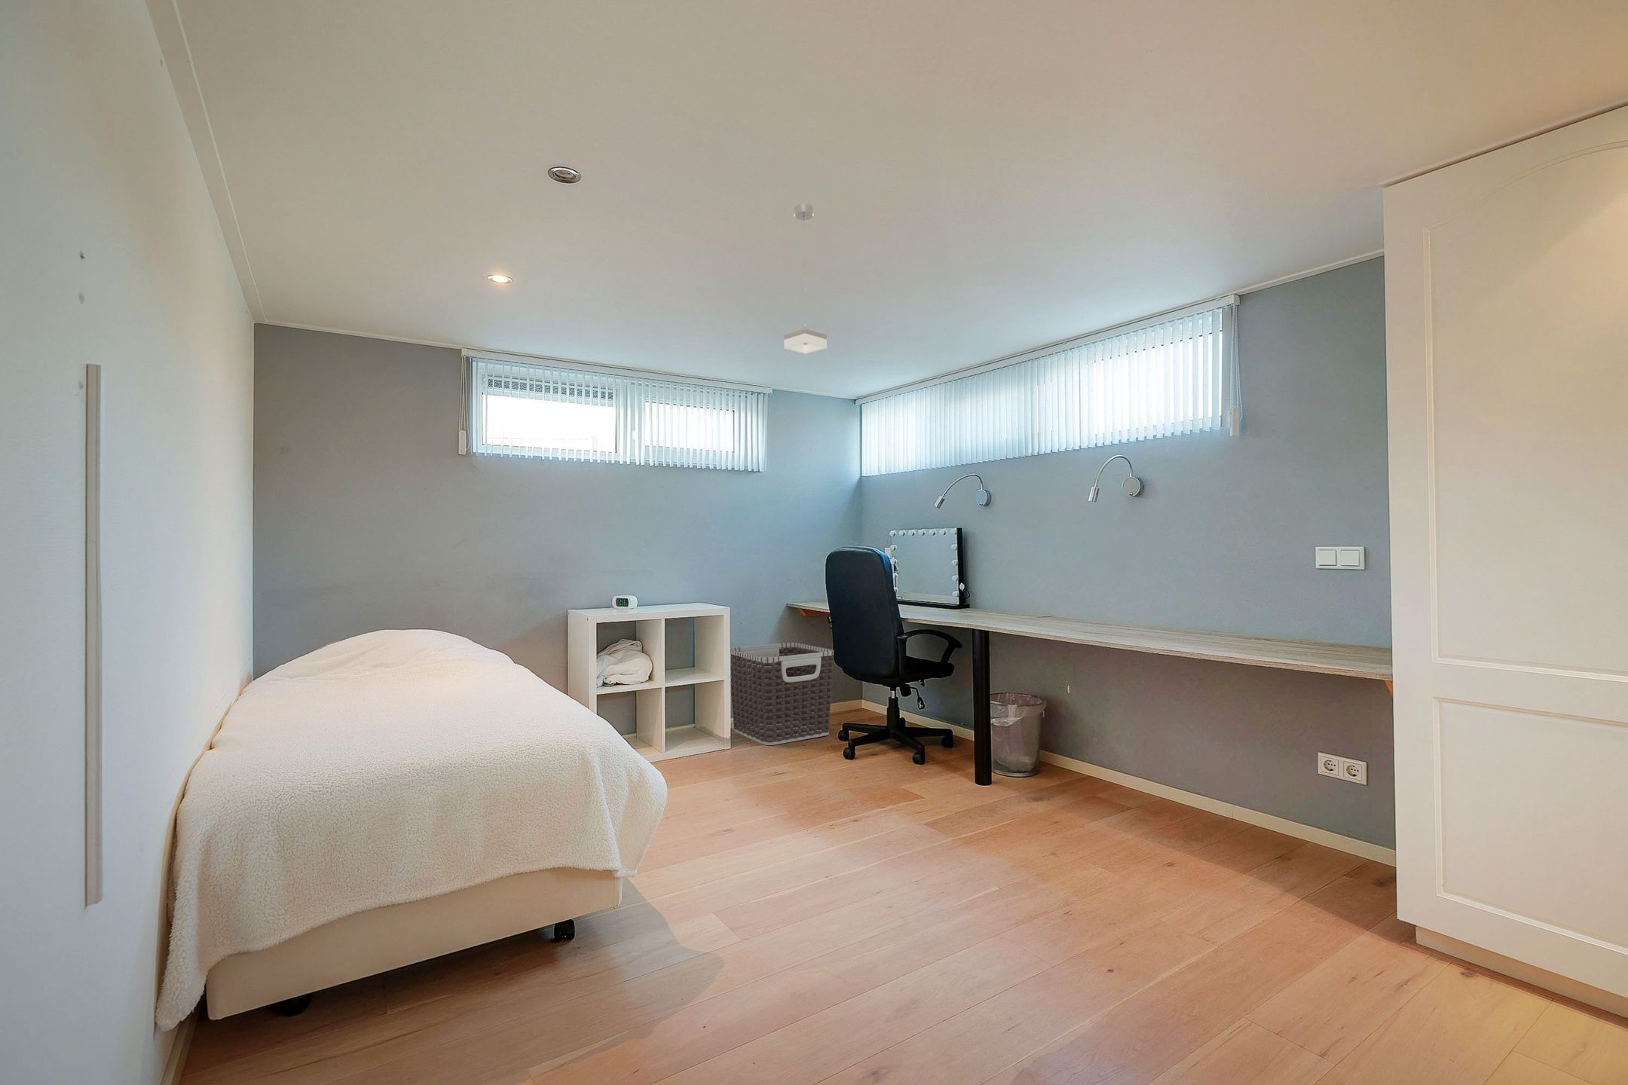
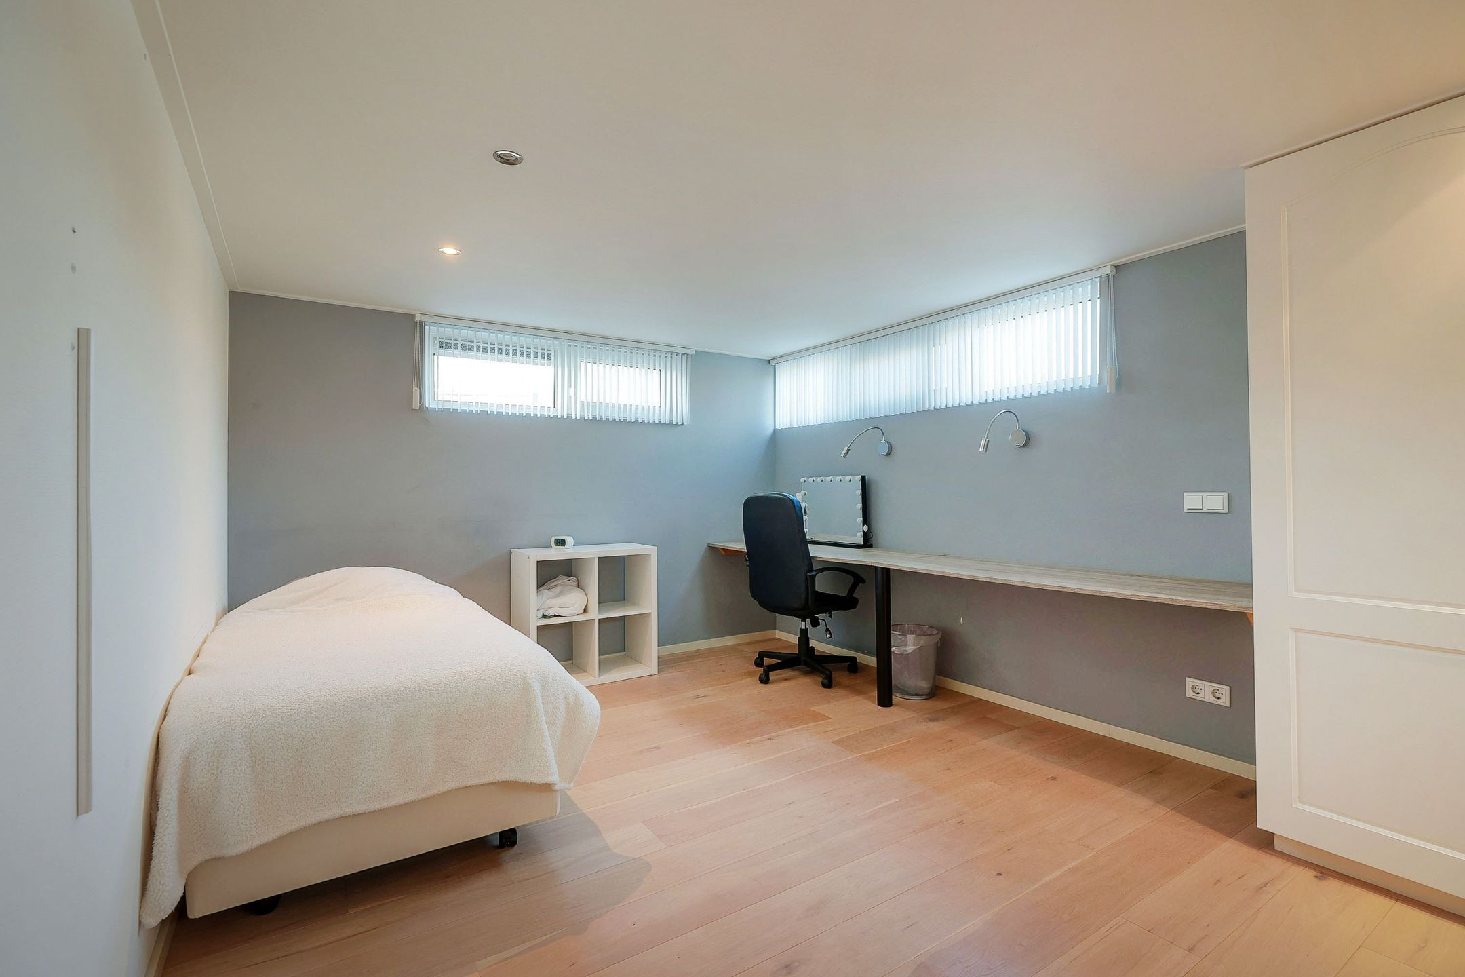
- pendant lamp [783,203,827,355]
- clothes hamper [730,642,835,746]
